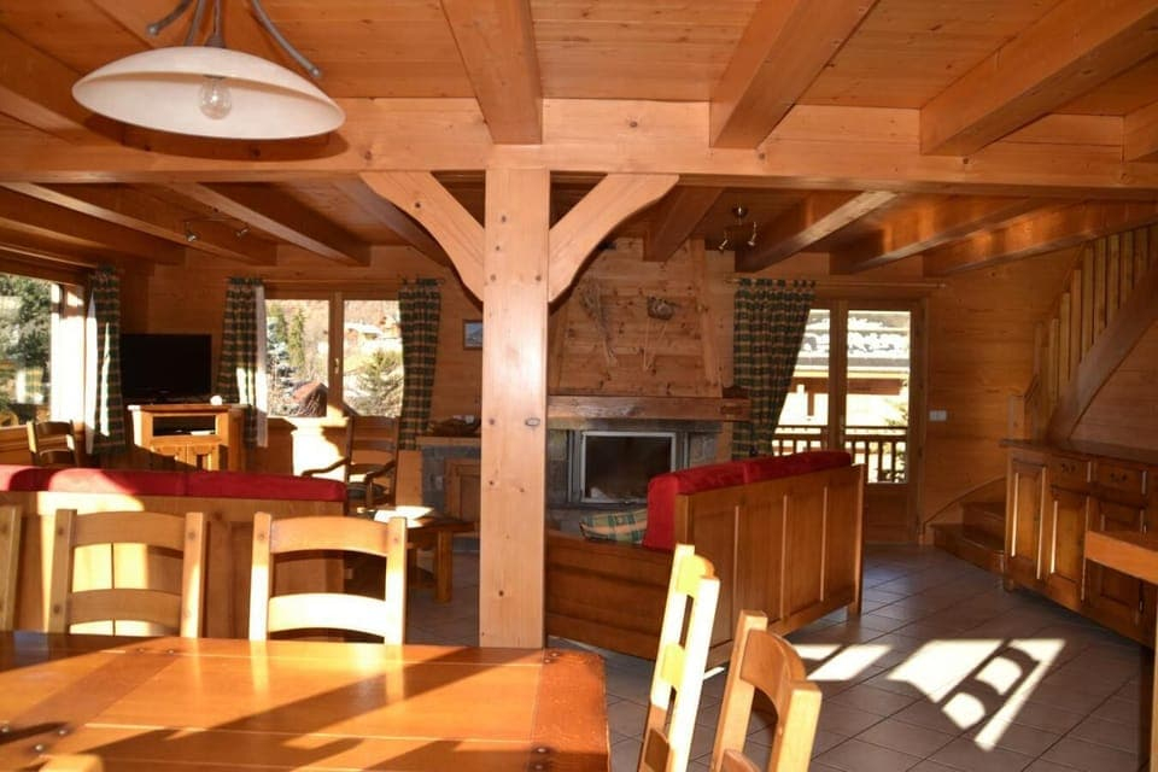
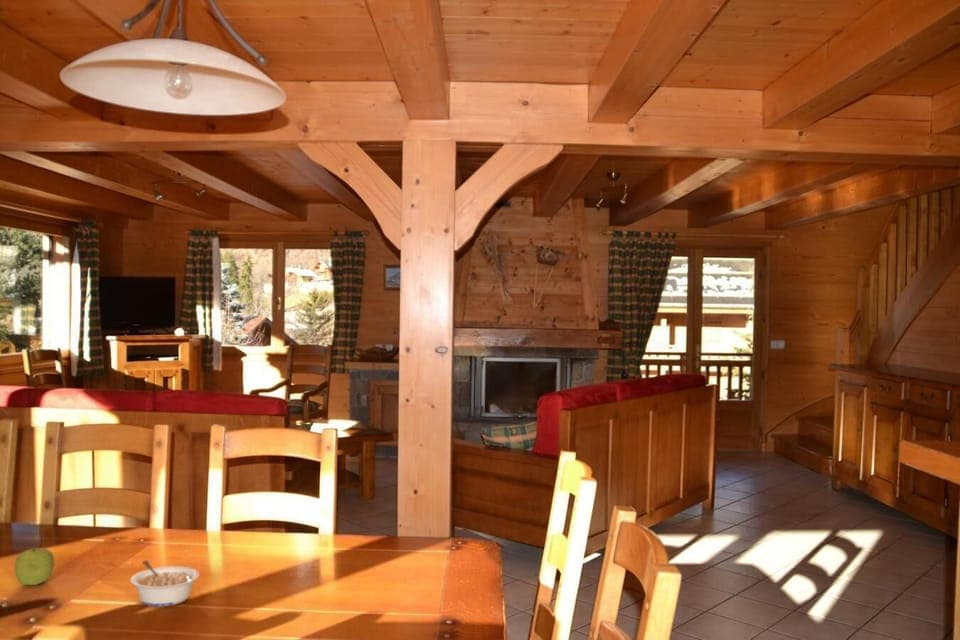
+ fruit [14,544,55,586]
+ legume [129,559,200,607]
